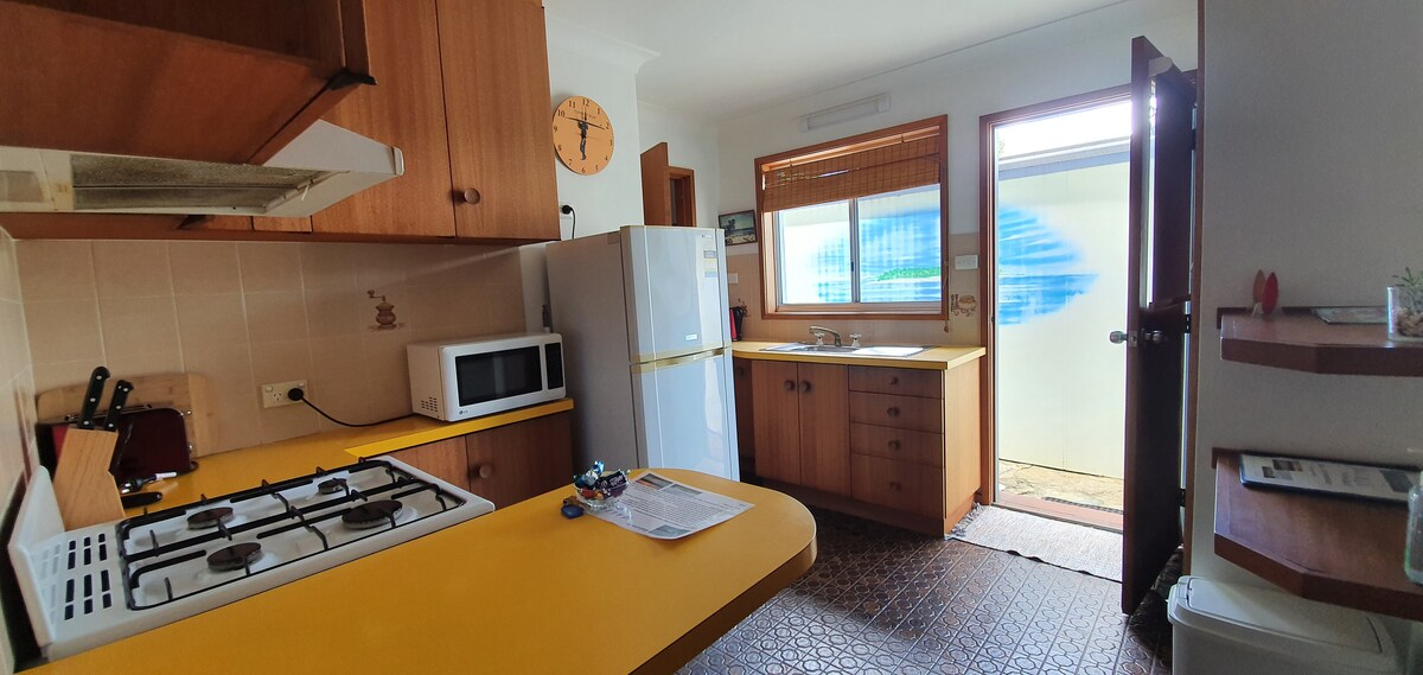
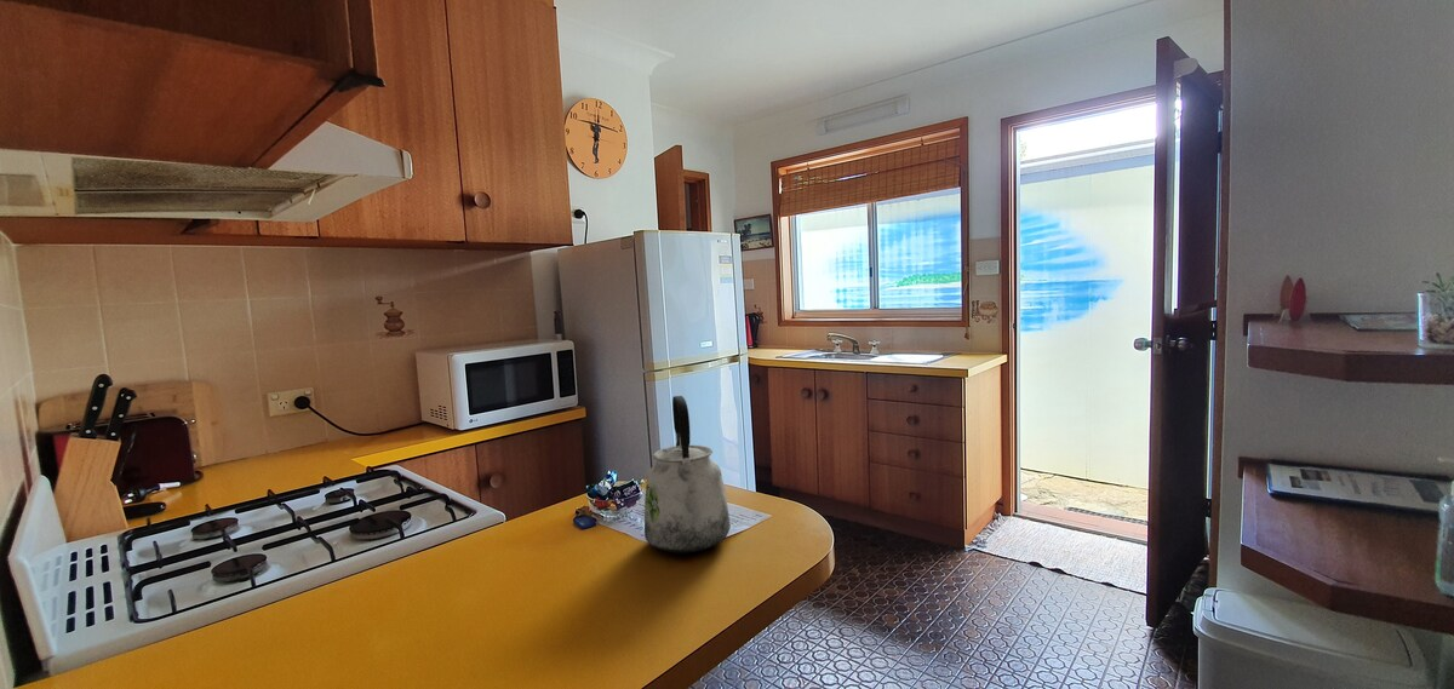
+ kettle [643,395,732,555]
